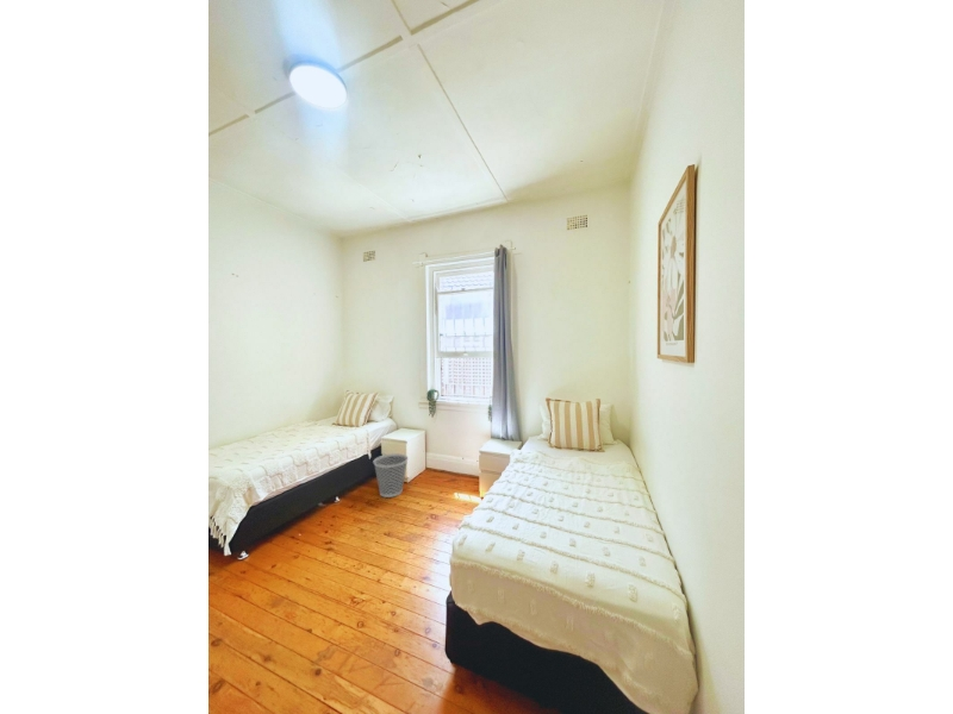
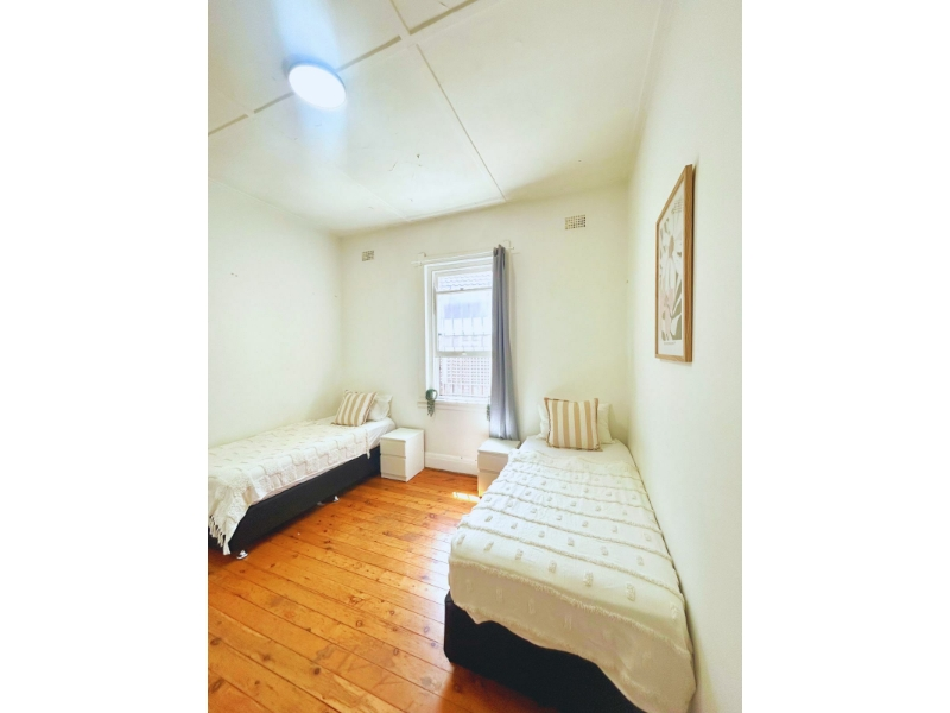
- wastebasket [372,452,409,499]
